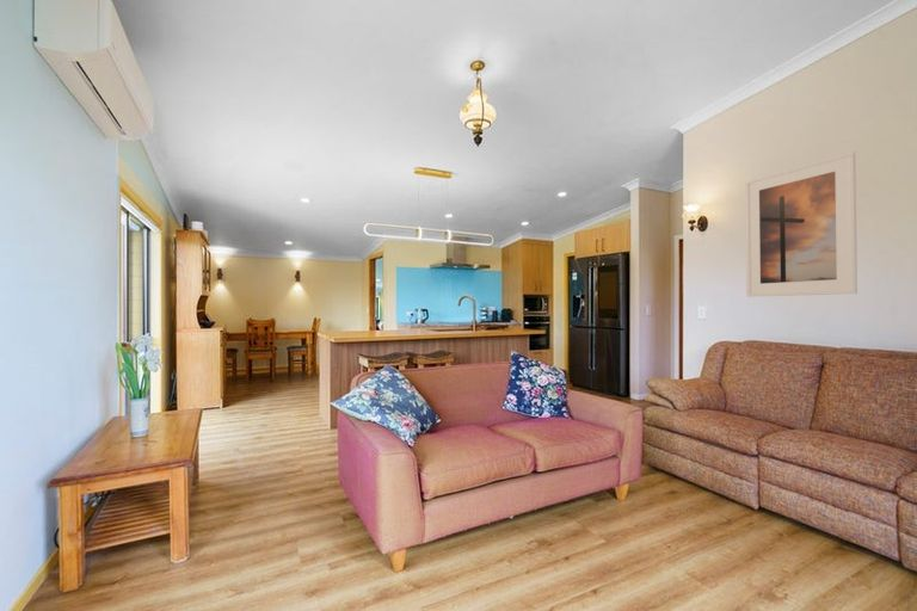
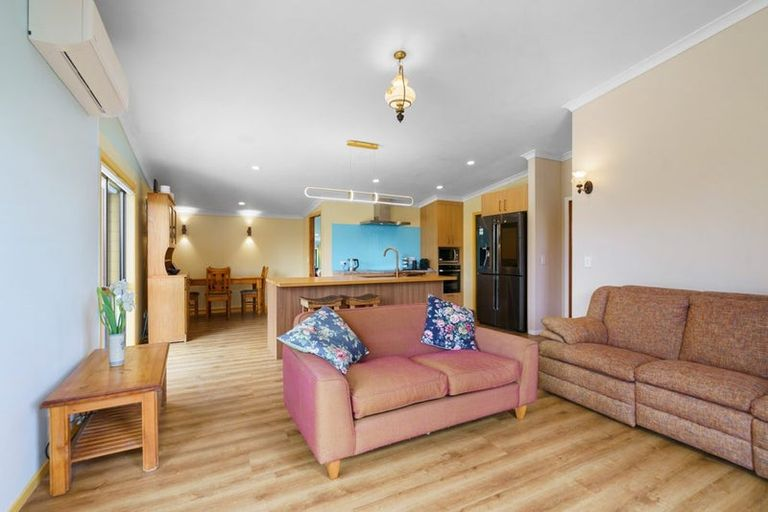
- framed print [744,150,858,298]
